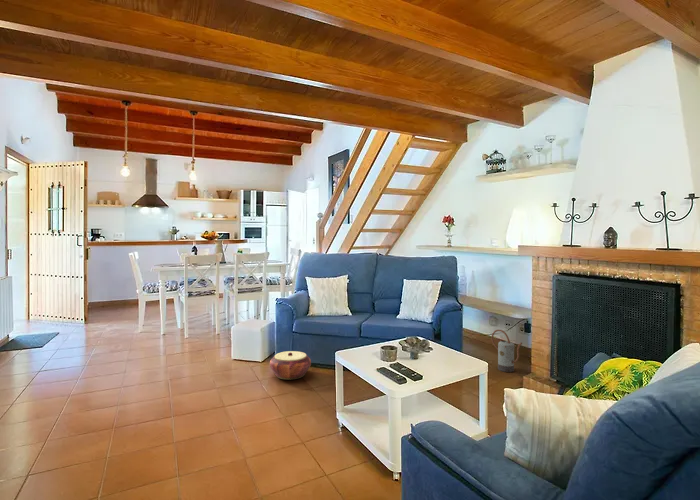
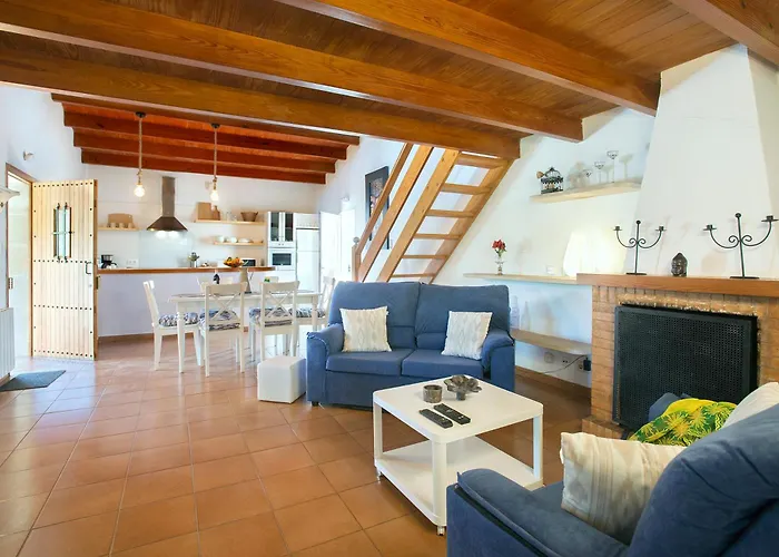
- watering can [491,329,523,373]
- woven basket [269,350,312,381]
